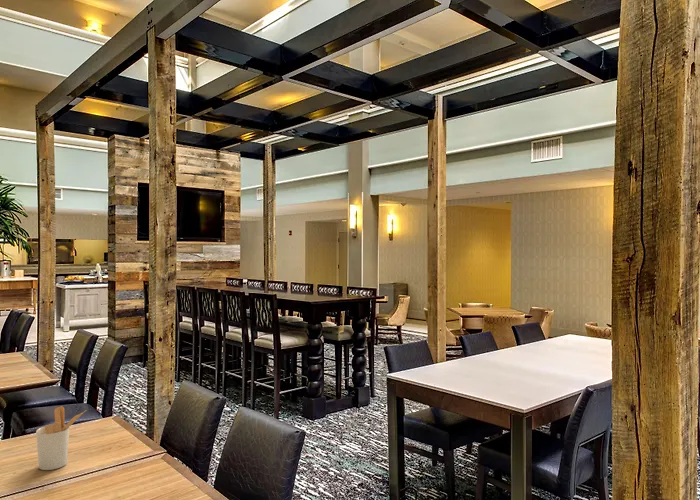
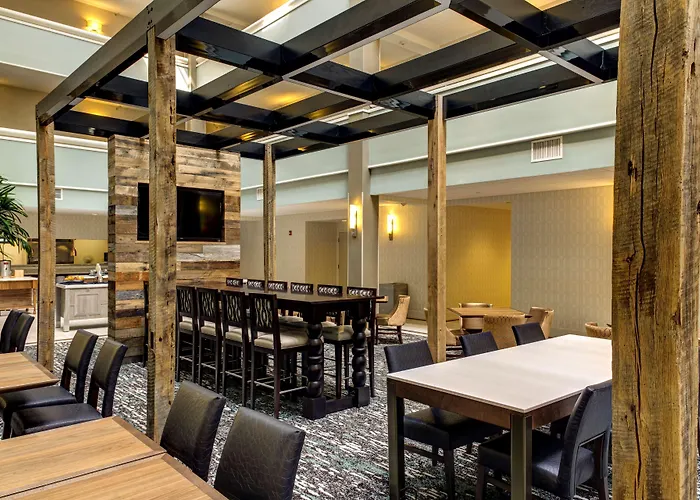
- utensil holder [35,405,86,471]
